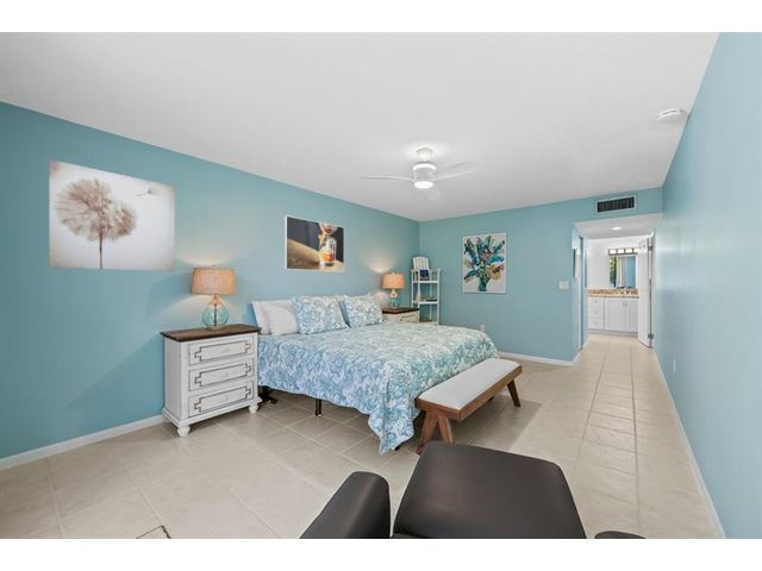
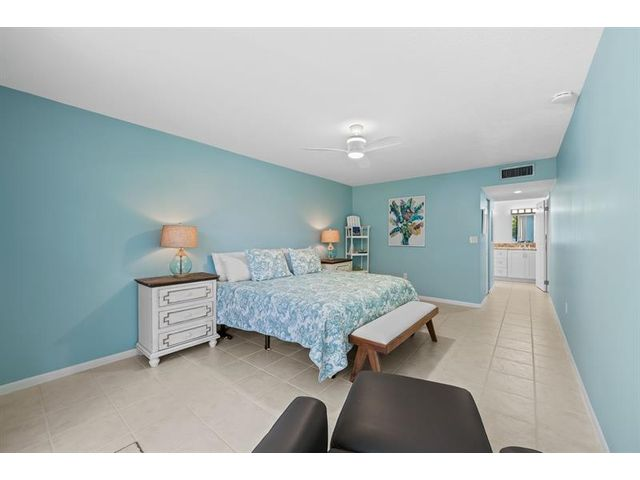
- wall art [48,158,176,272]
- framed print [283,214,345,274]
